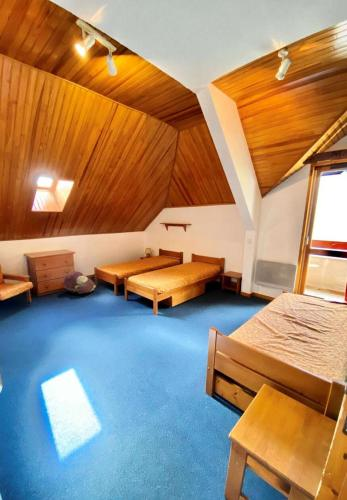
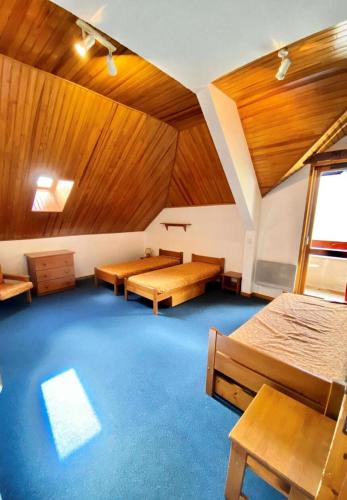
- backpack [63,270,96,294]
